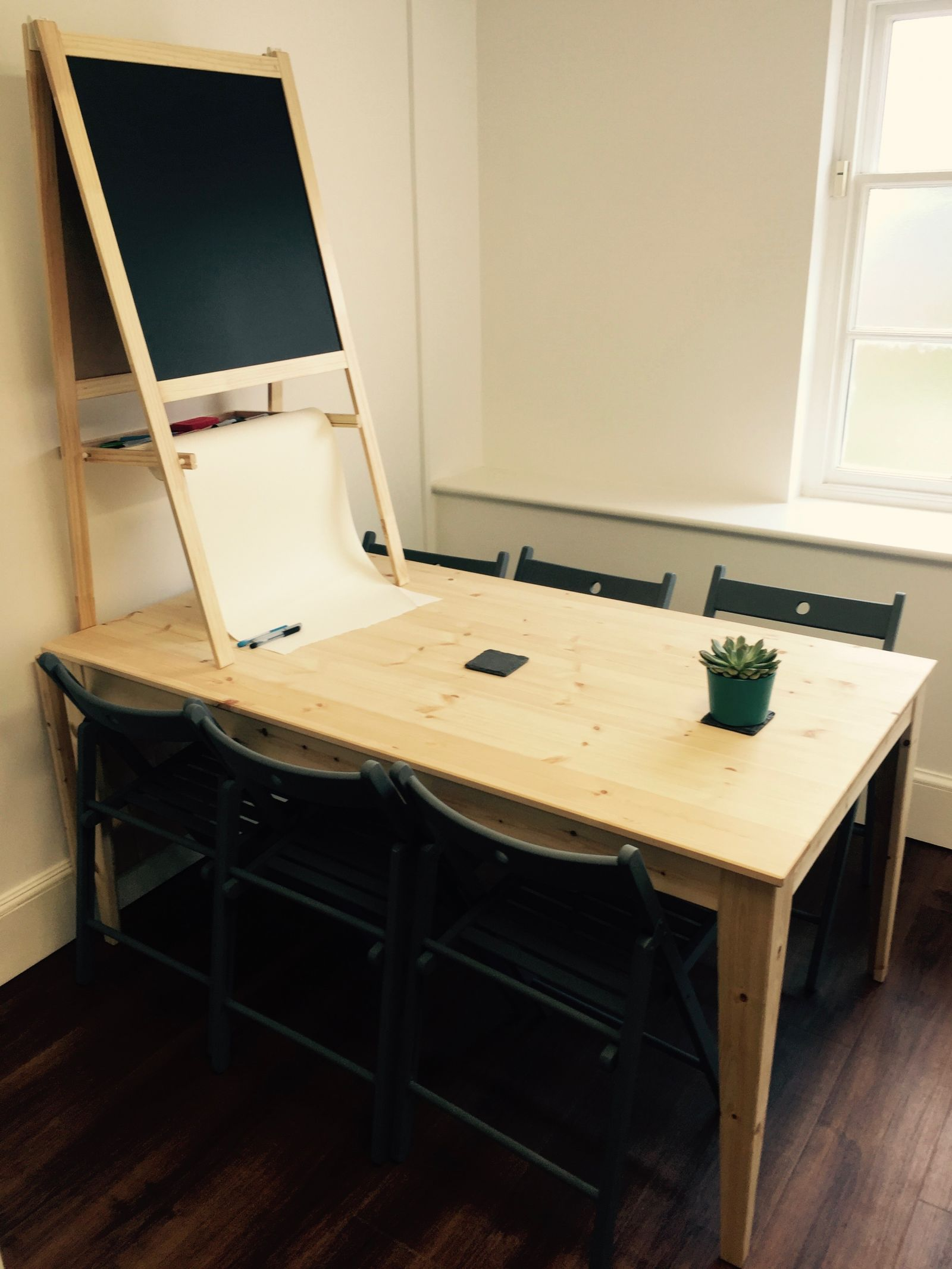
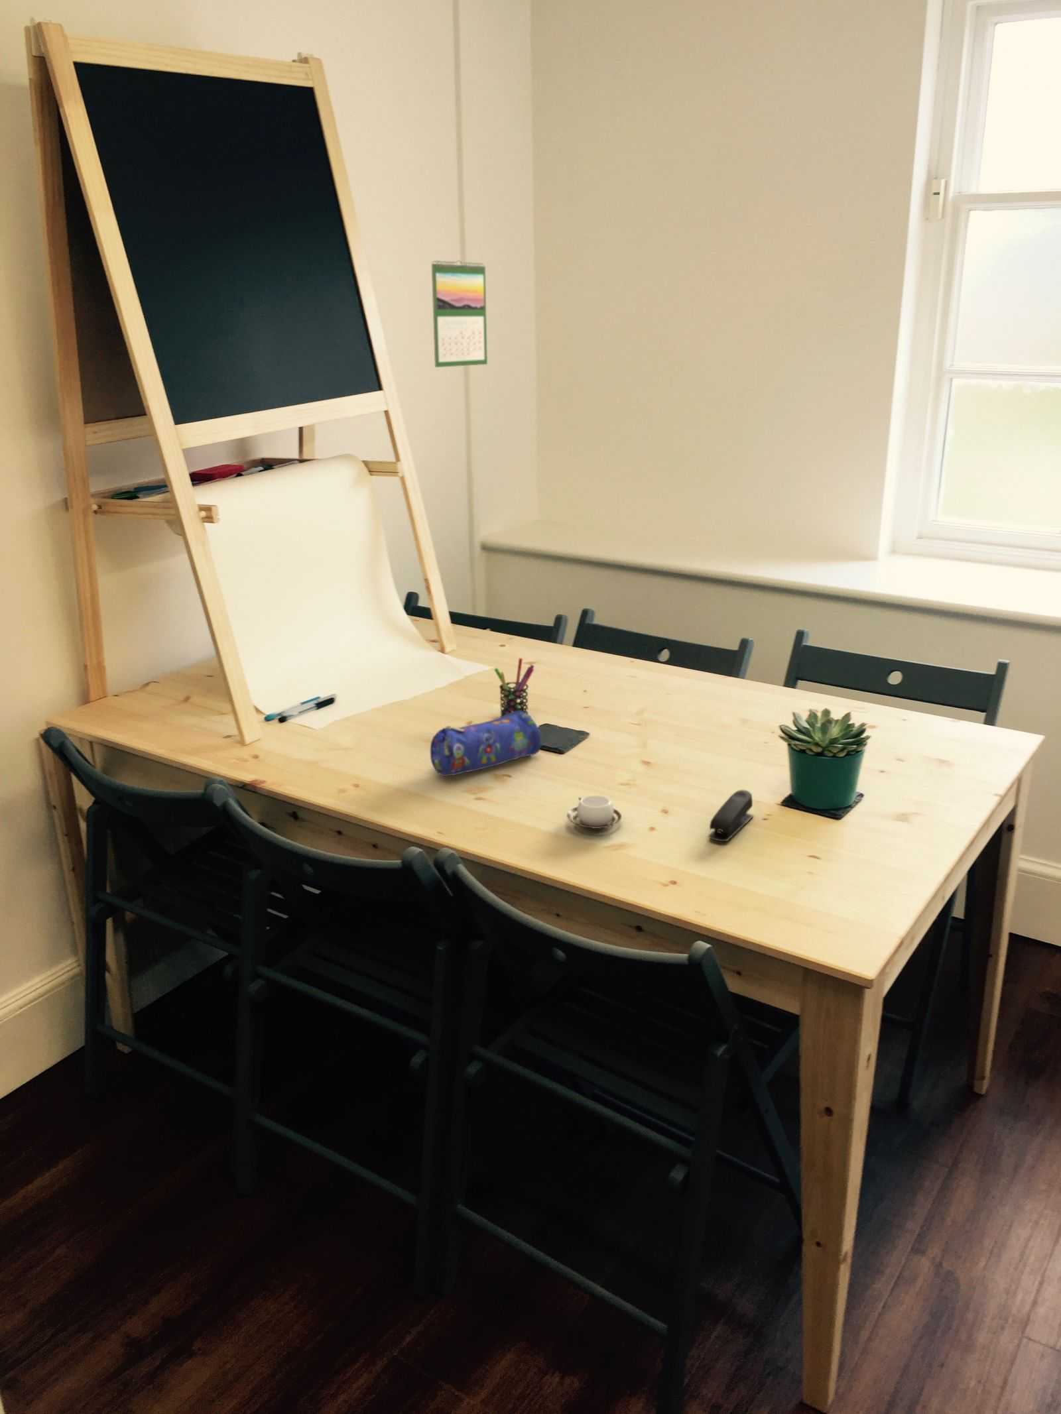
+ cup [566,794,622,829]
+ calendar [431,260,488,368]
+ pen holder [494,657,535,718]
+ pencil case [430,711,542,777]
+ stapler [708,789,755,842]
